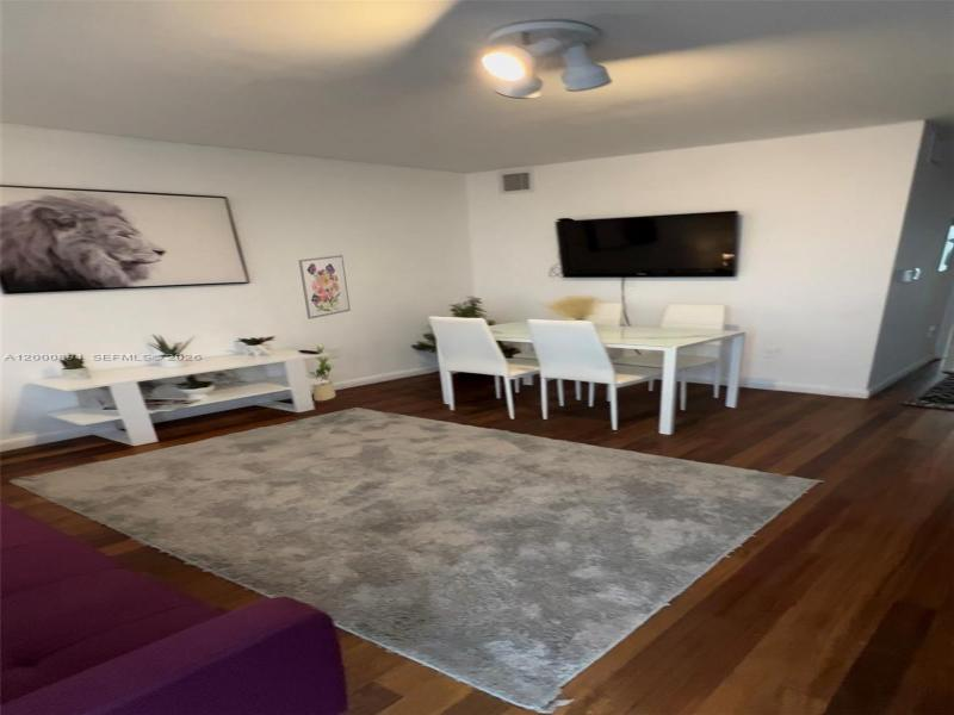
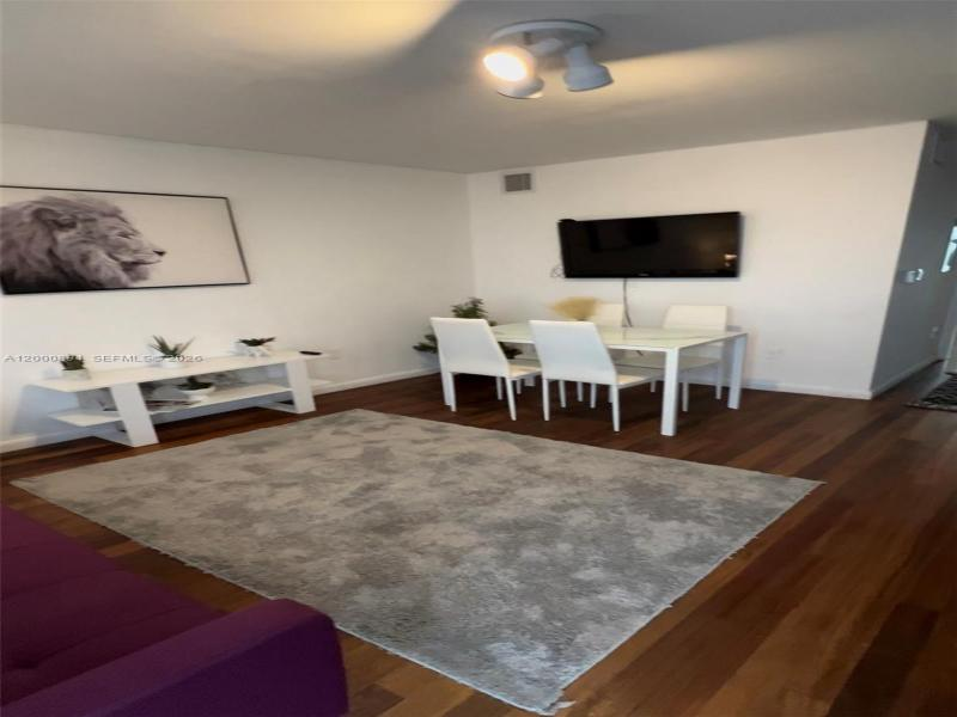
- potted plant [308,346,337,402]
- wall art [298,254,352,321]
